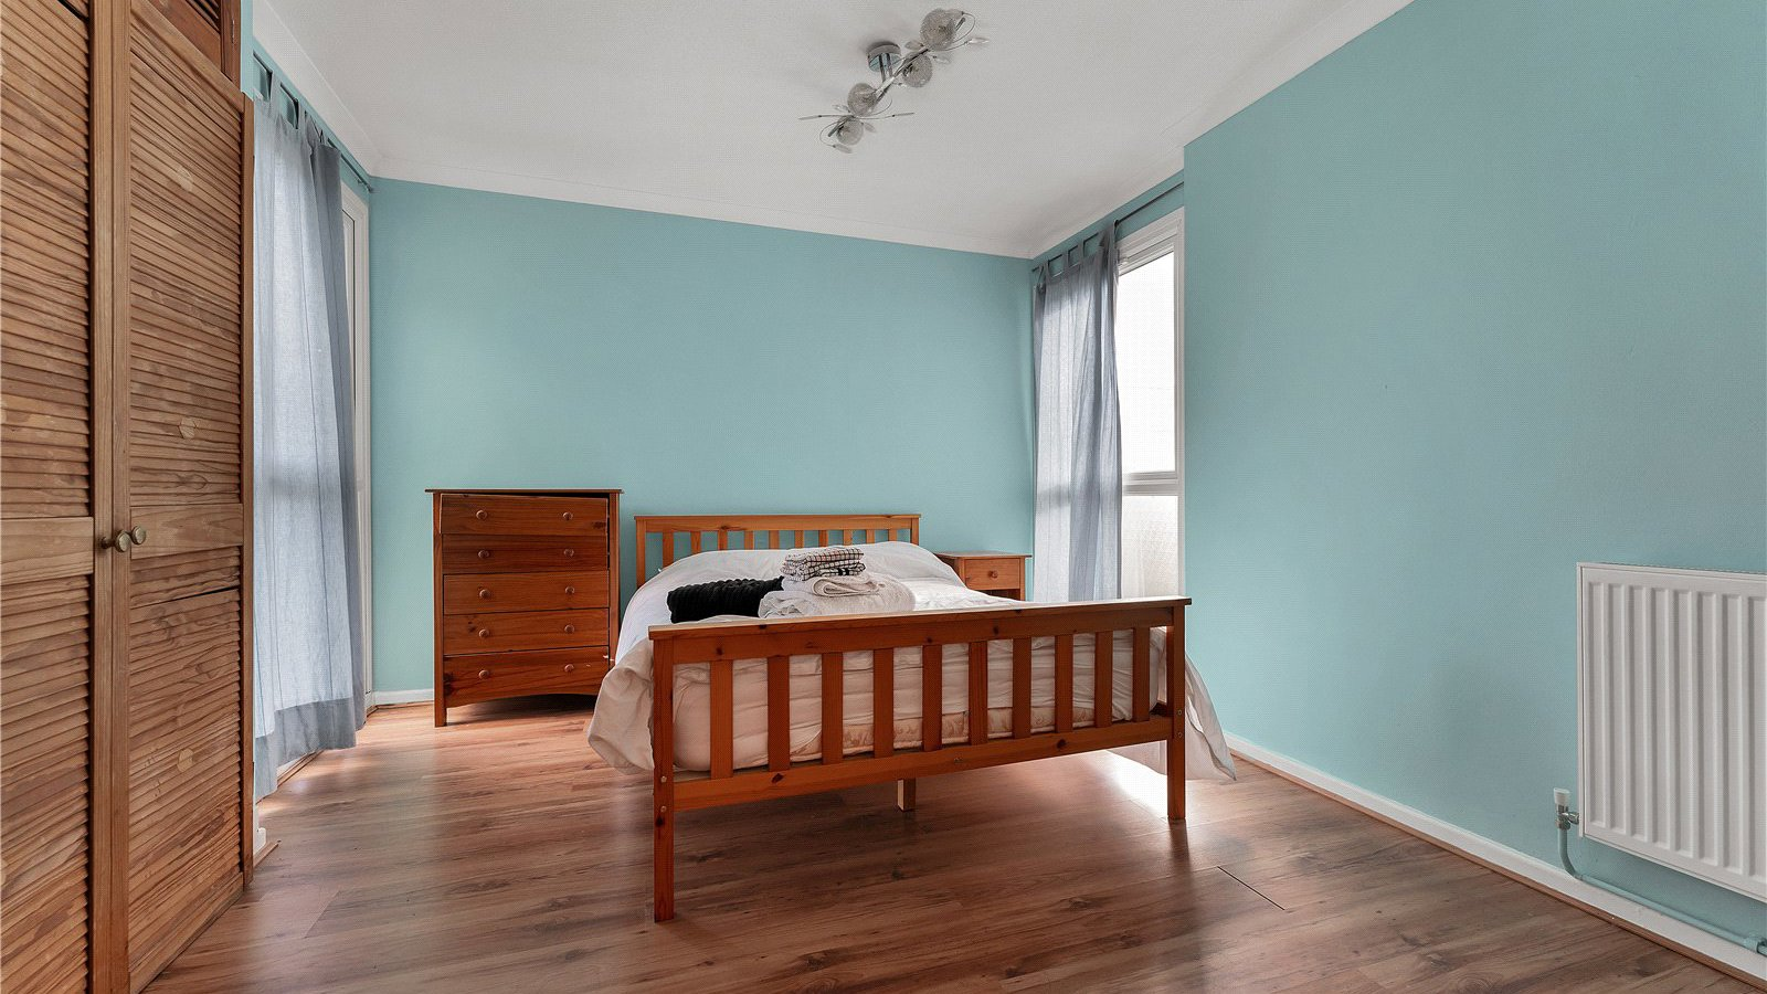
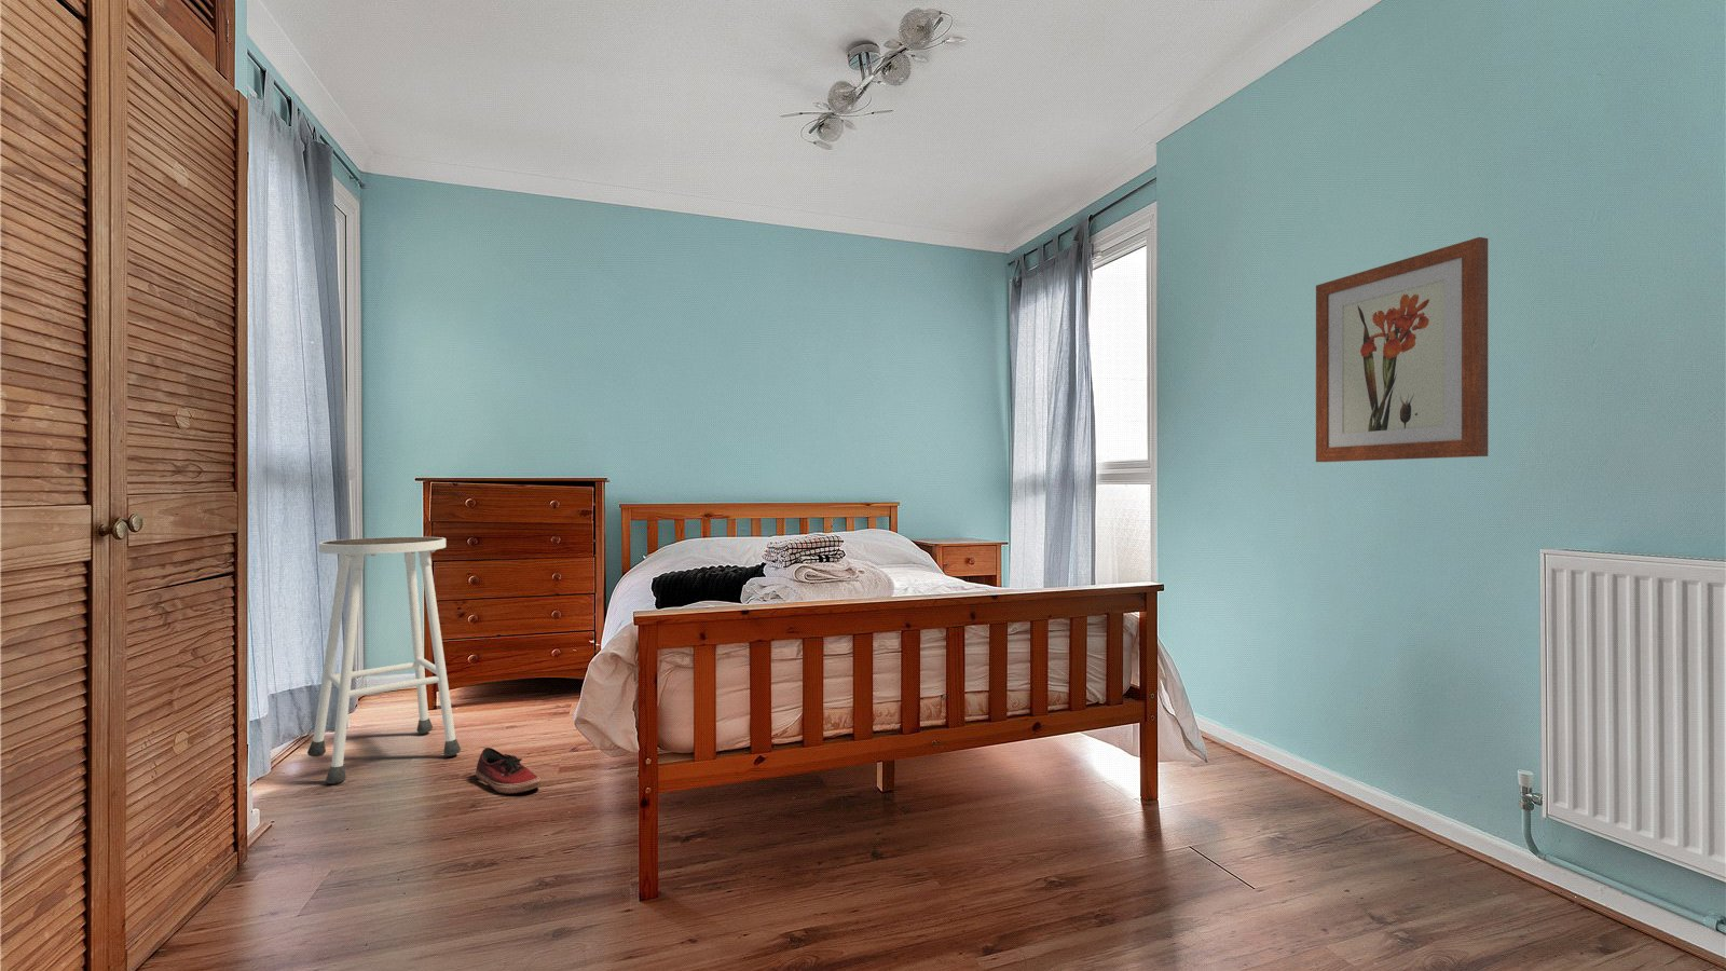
+ stool [306,536,461,785]
+ shoe [474,747,542,796]
+ wall art [1315,236,1489,462]
